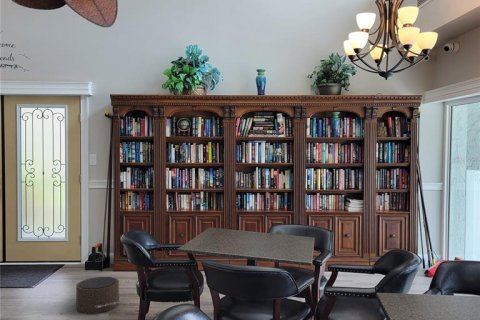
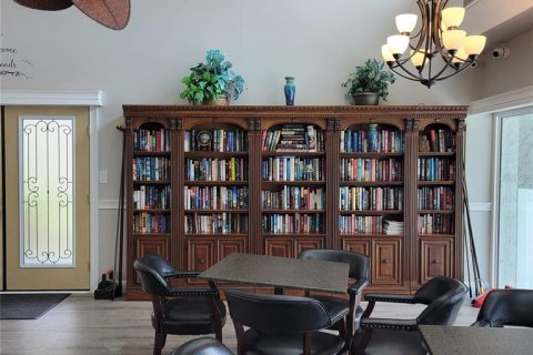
- pouf [75,276,123,314]
